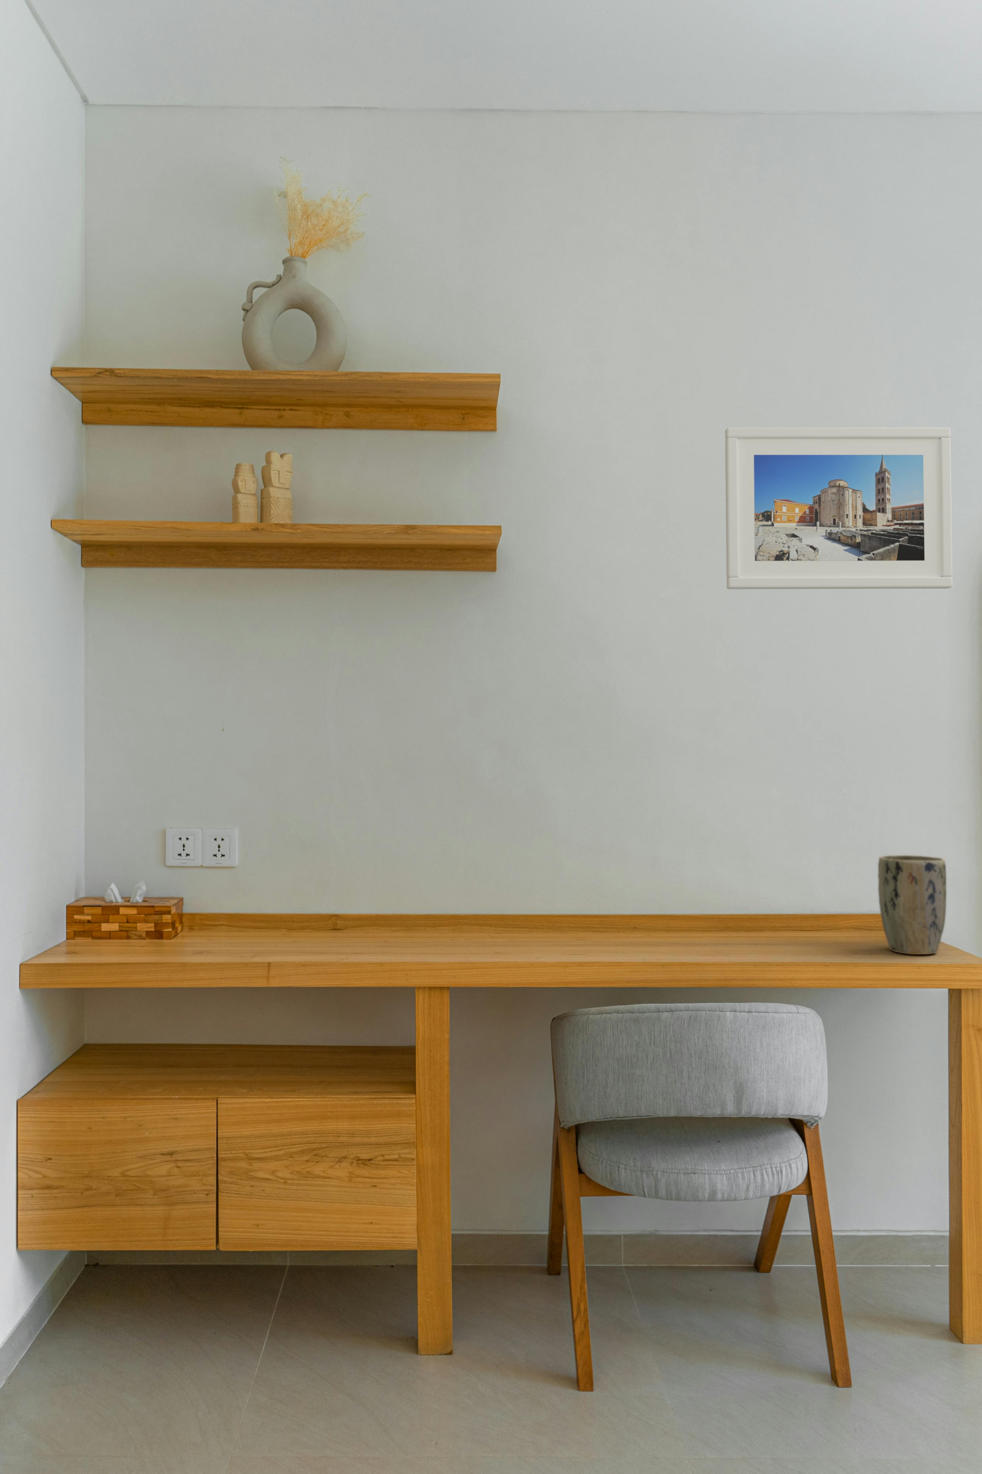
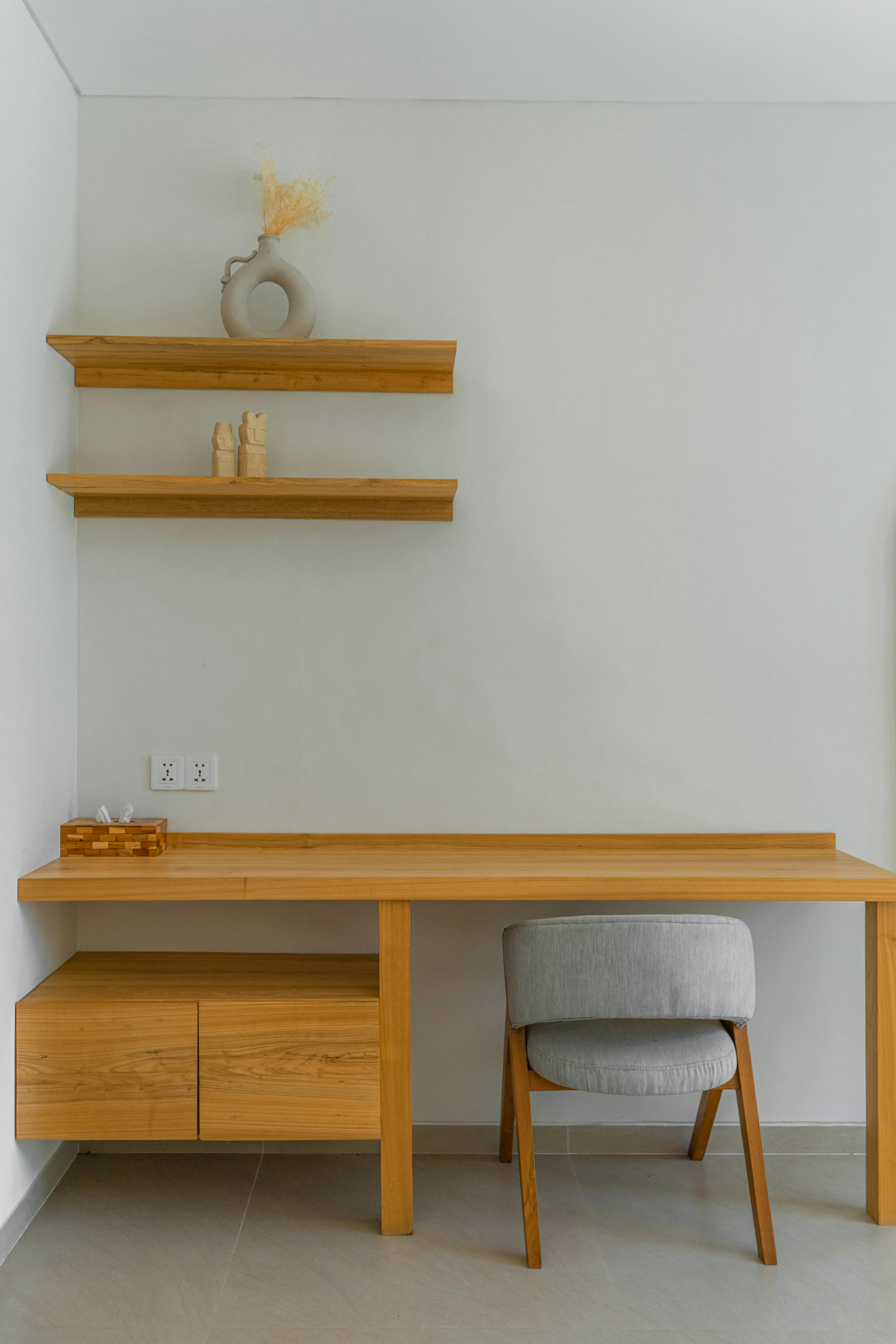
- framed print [724,427,952,589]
- plant pot [878,854,947,954]
